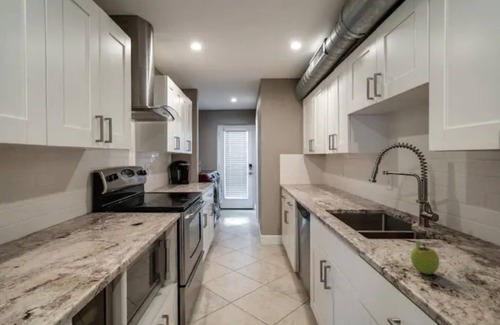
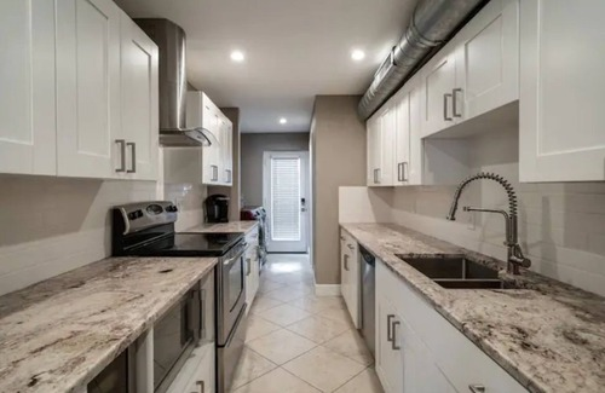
- fruit [410,240,440,276]
